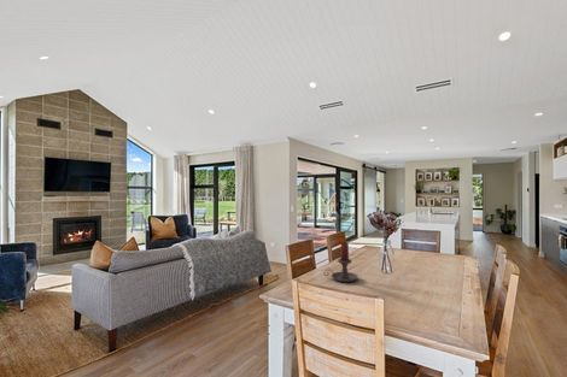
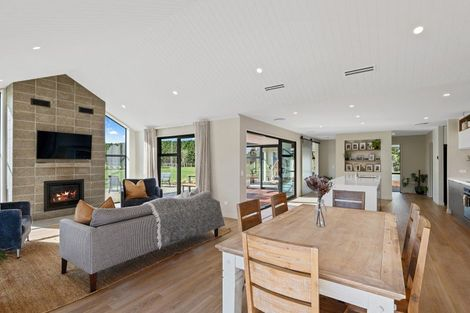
- candle holder [322,241,360,283]
